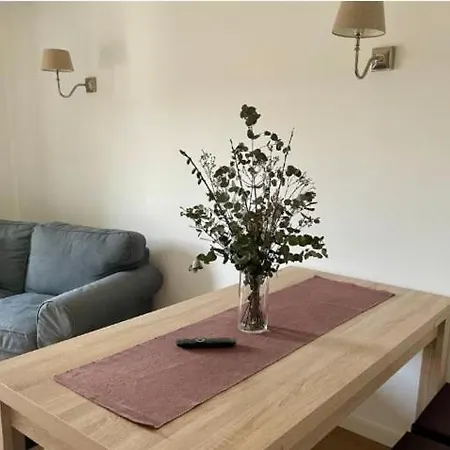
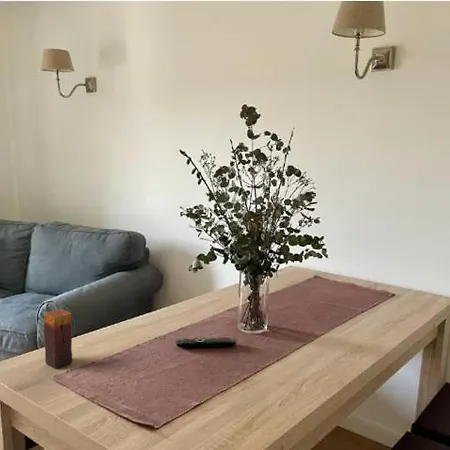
+ candle [43,308,73,370]
